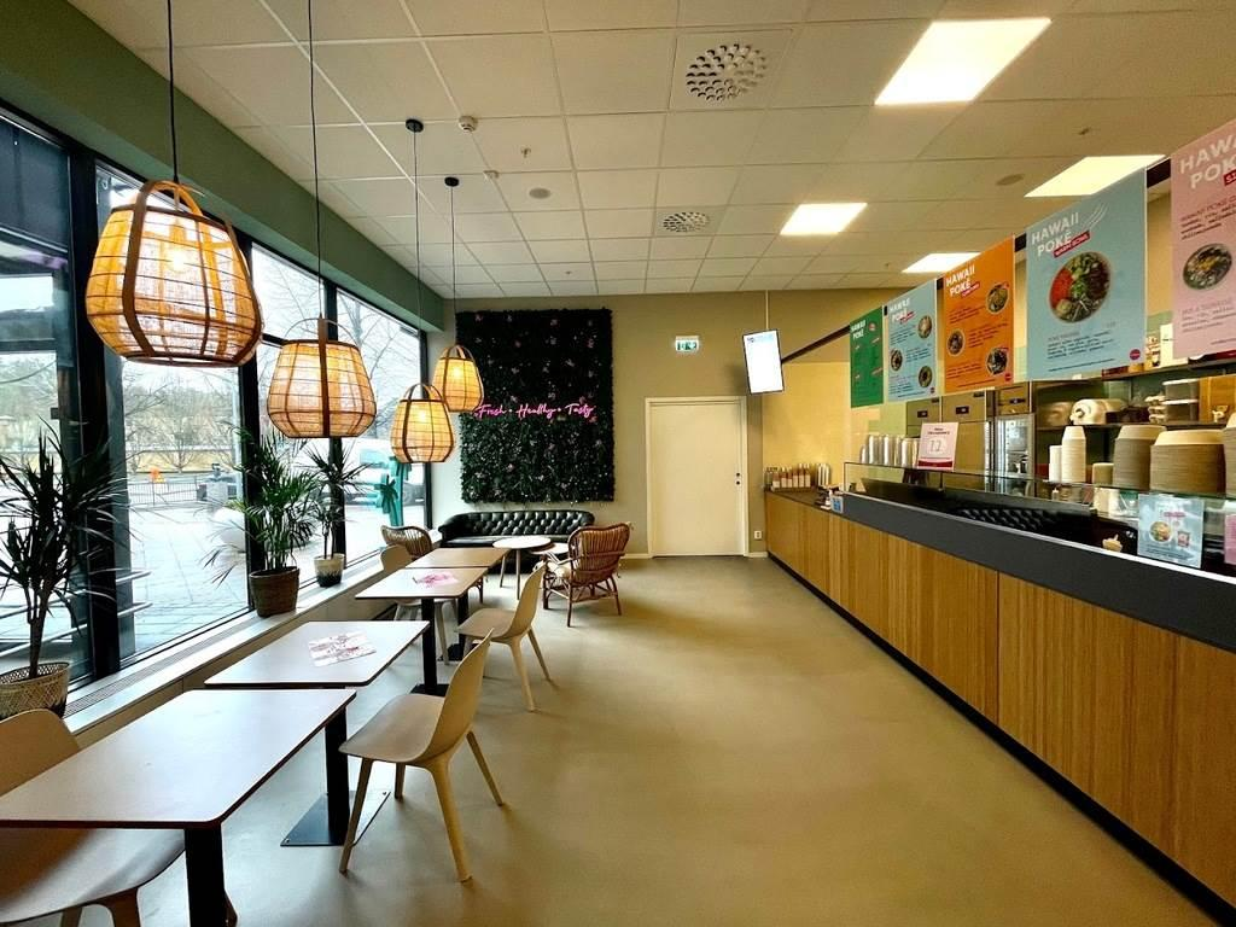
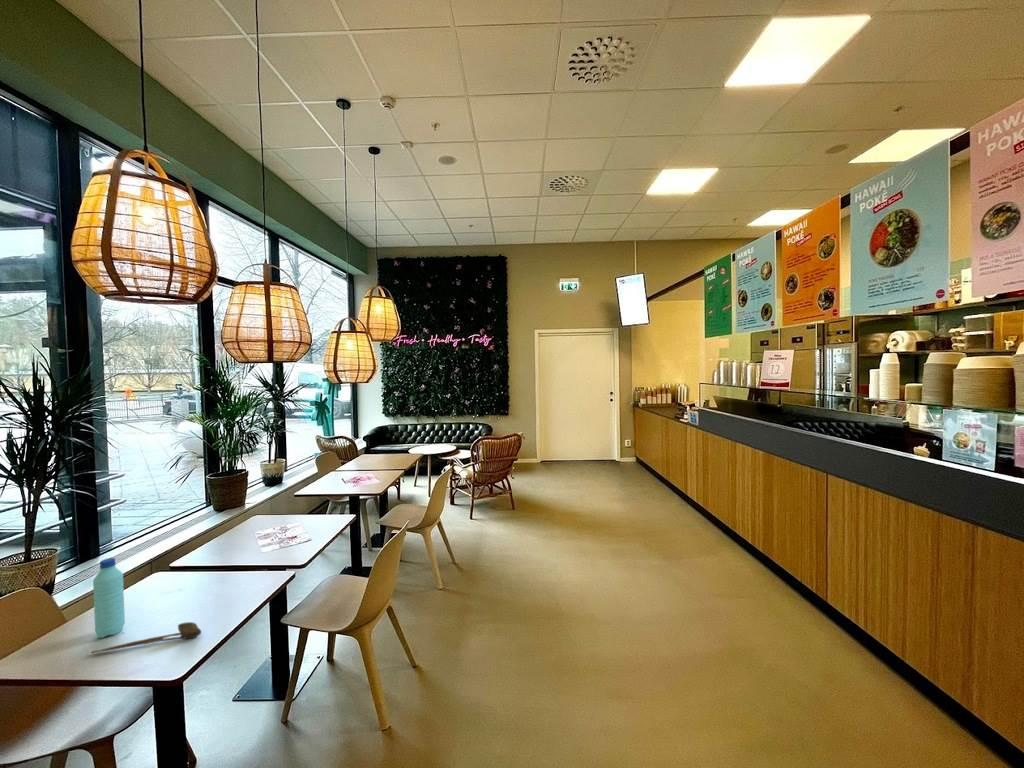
+ water bottle [92,557,126,639]
+ spoon [90,621,202,654]
